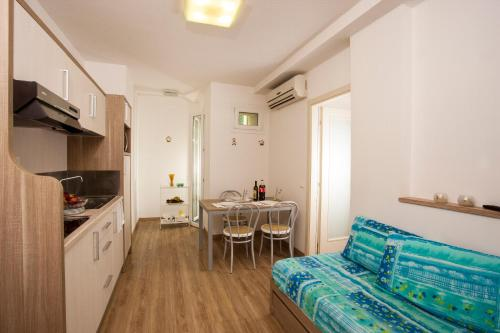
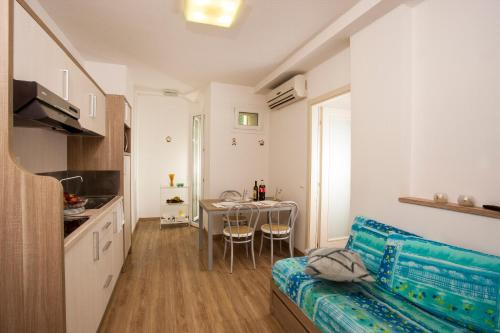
+ decorative pillow [302,246,376,283]
